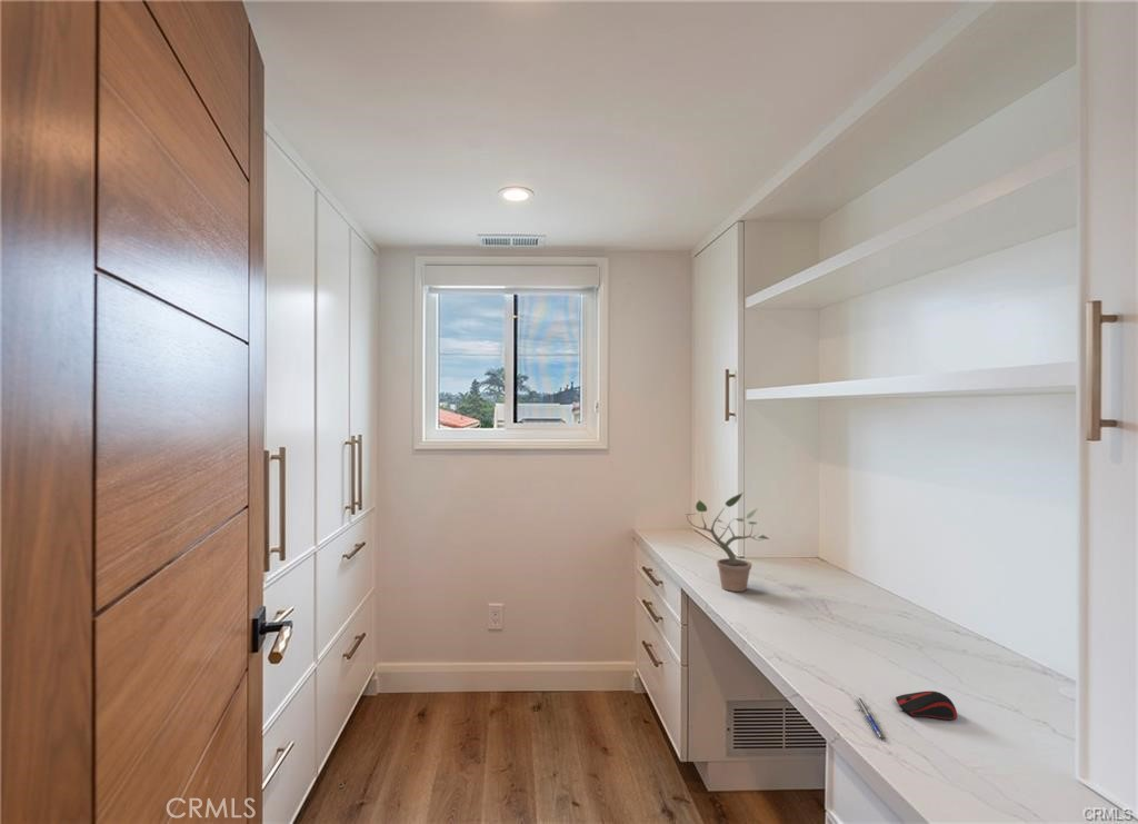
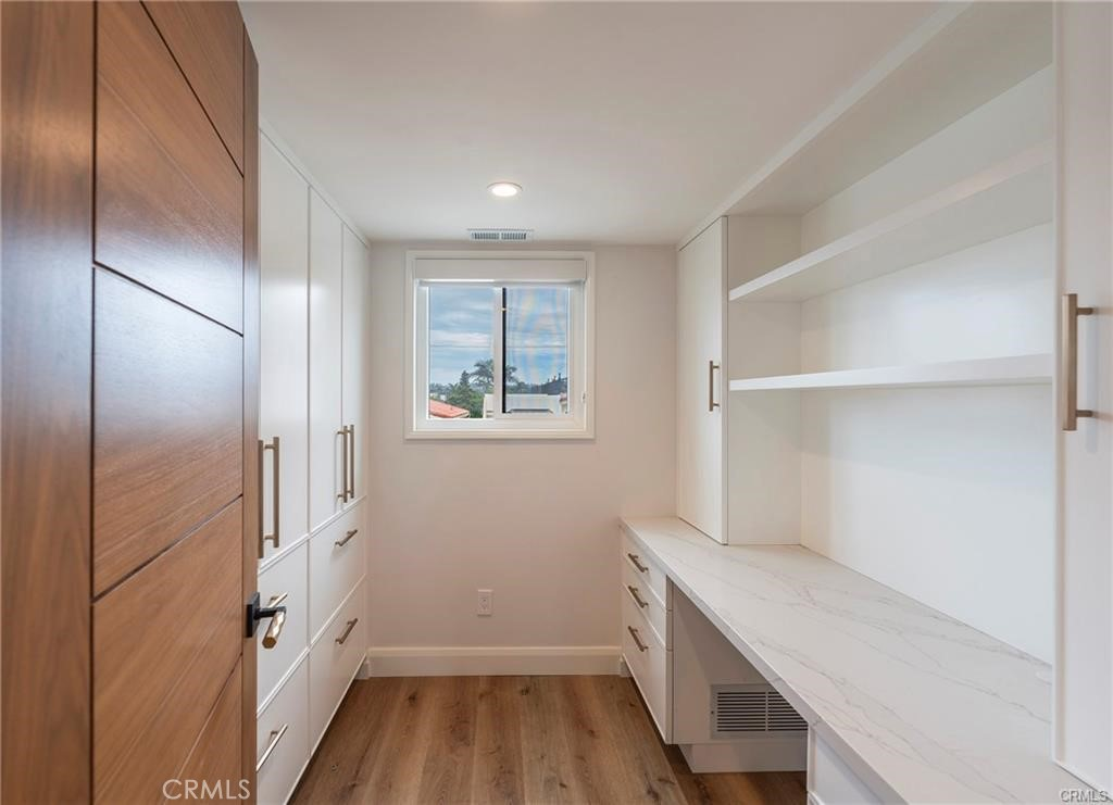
- potted plant [685,492,770,593]
- computer mouse [895,691,958,721]
- pen [855,697,887,741]
